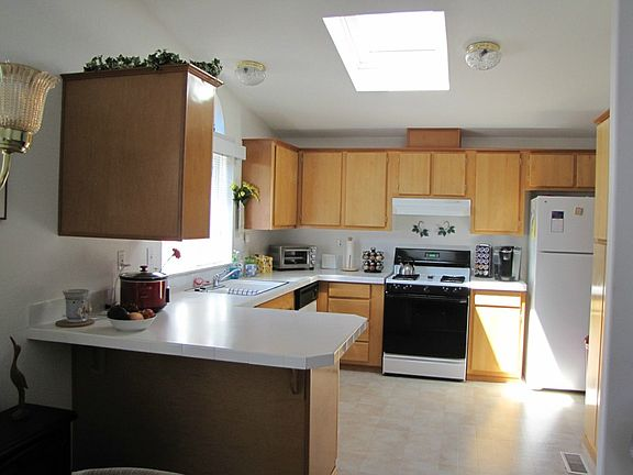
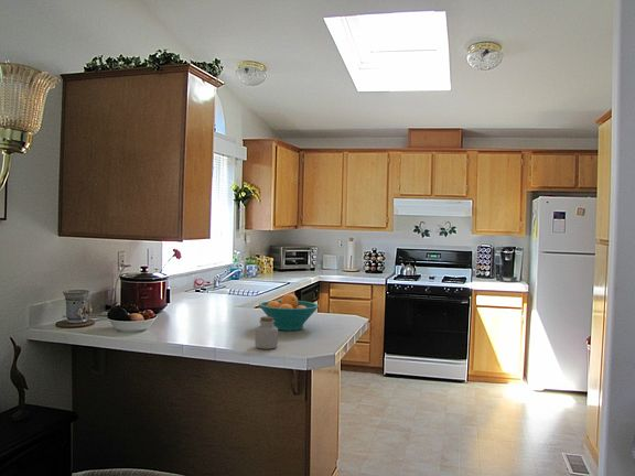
+ jar [254,315,279,350]
+ fruit bowl [258,293,320,332]
